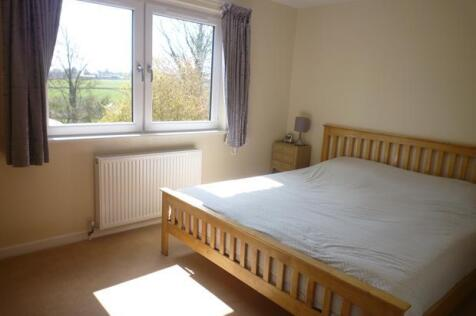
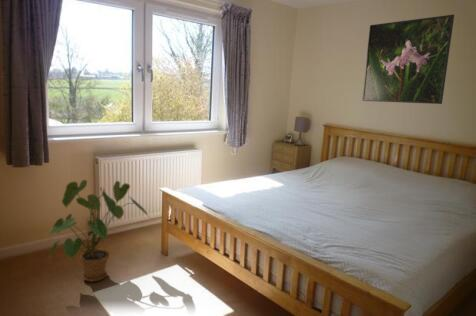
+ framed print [361,14,455,105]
+ house plant [46,179,150,283]
